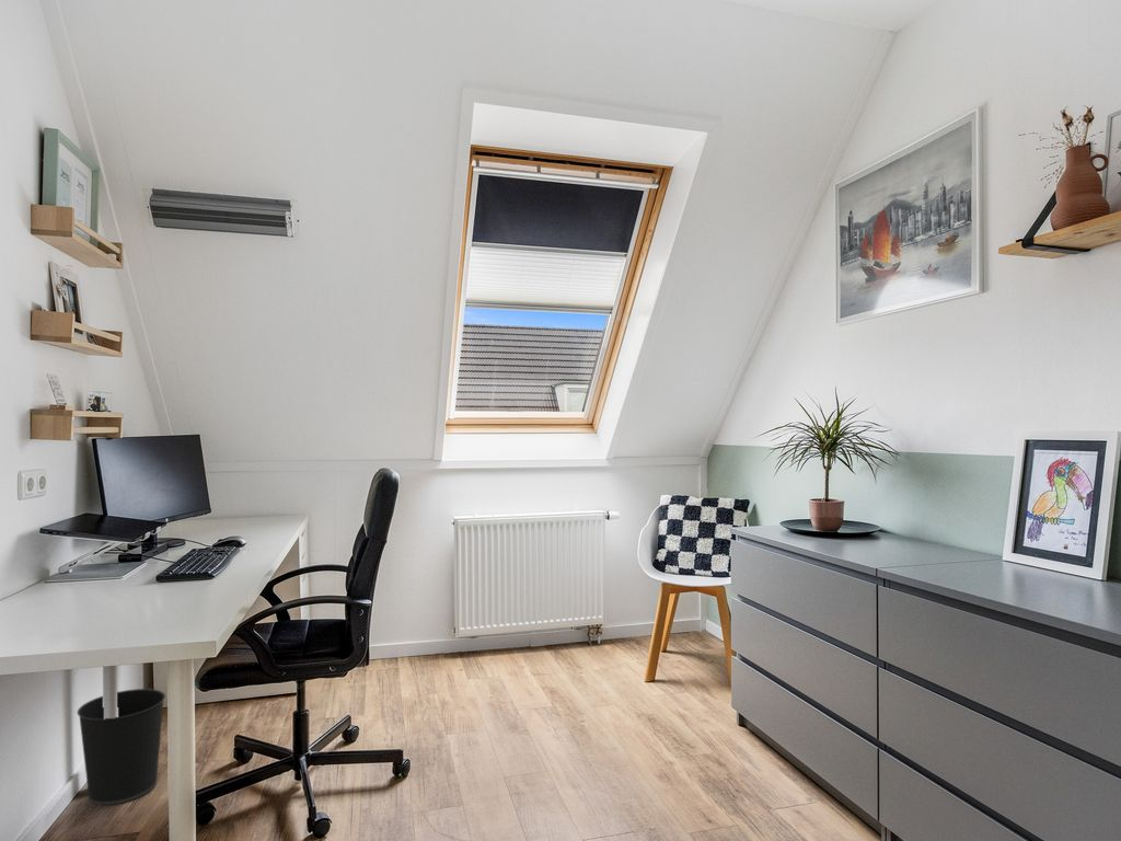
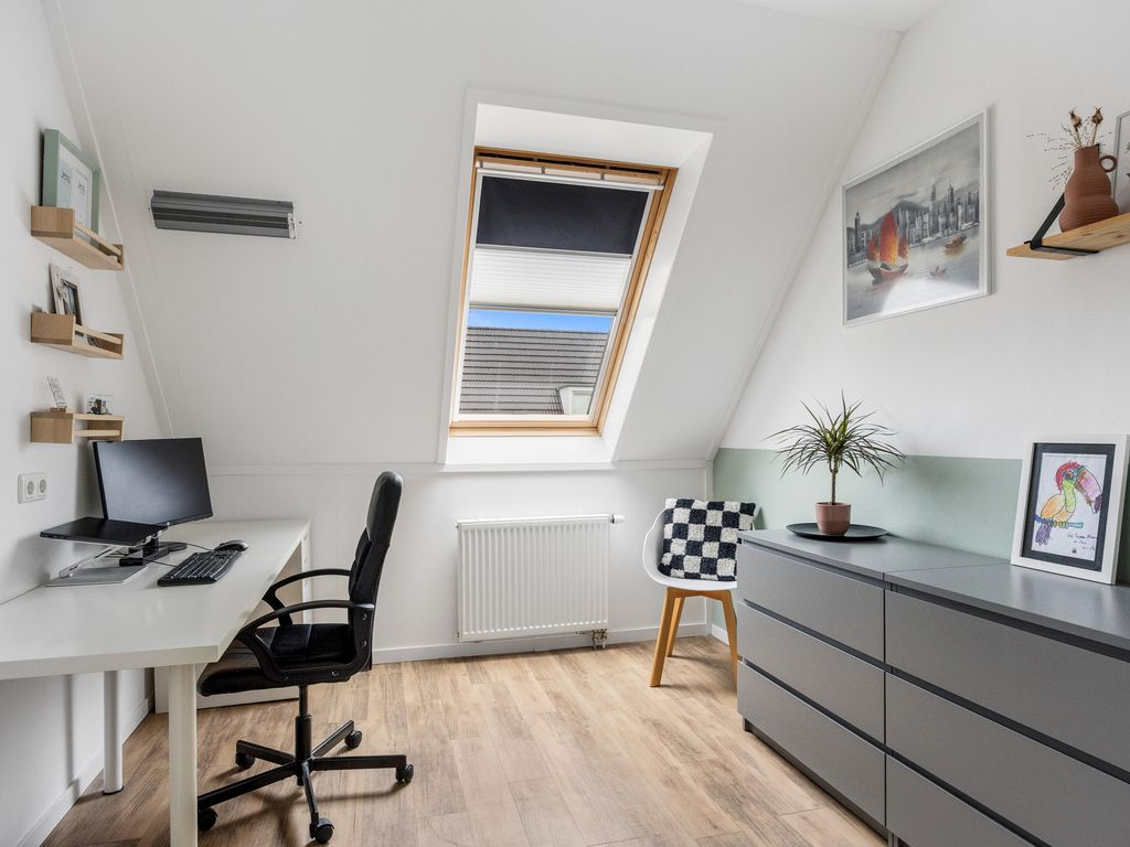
- wastebasket [77,688,166,806]
